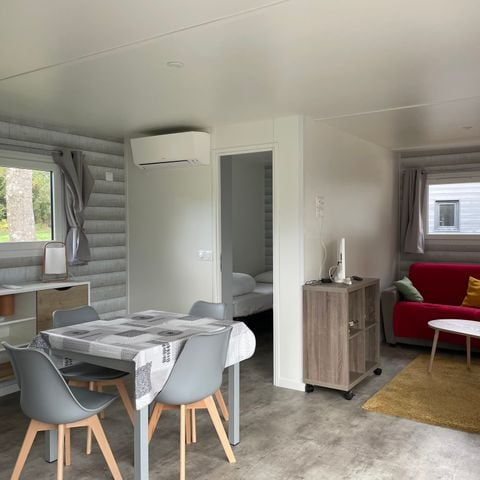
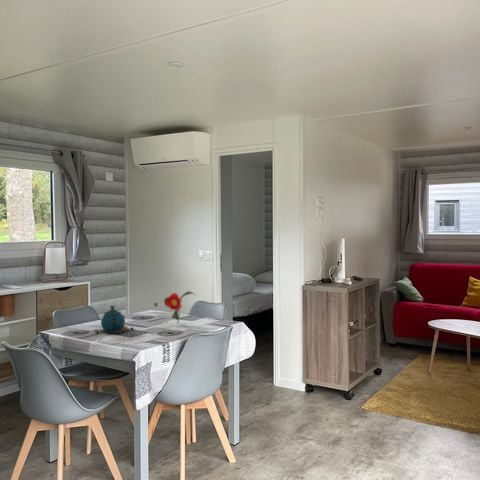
+ teapot [94,305,135,336]
+ flower [153,290,195,324]
